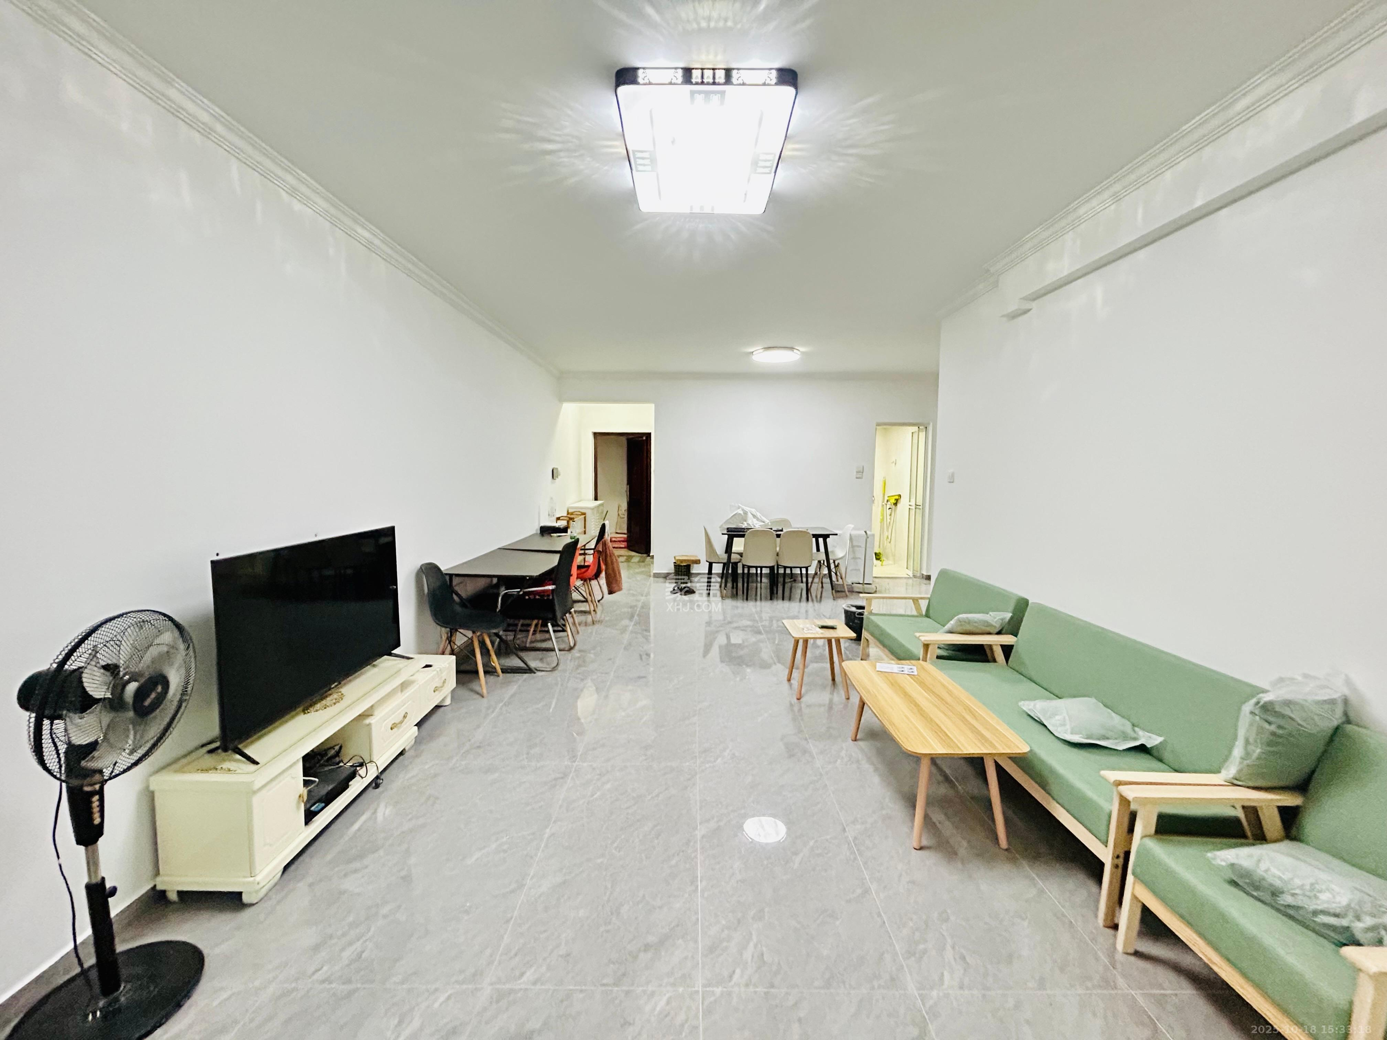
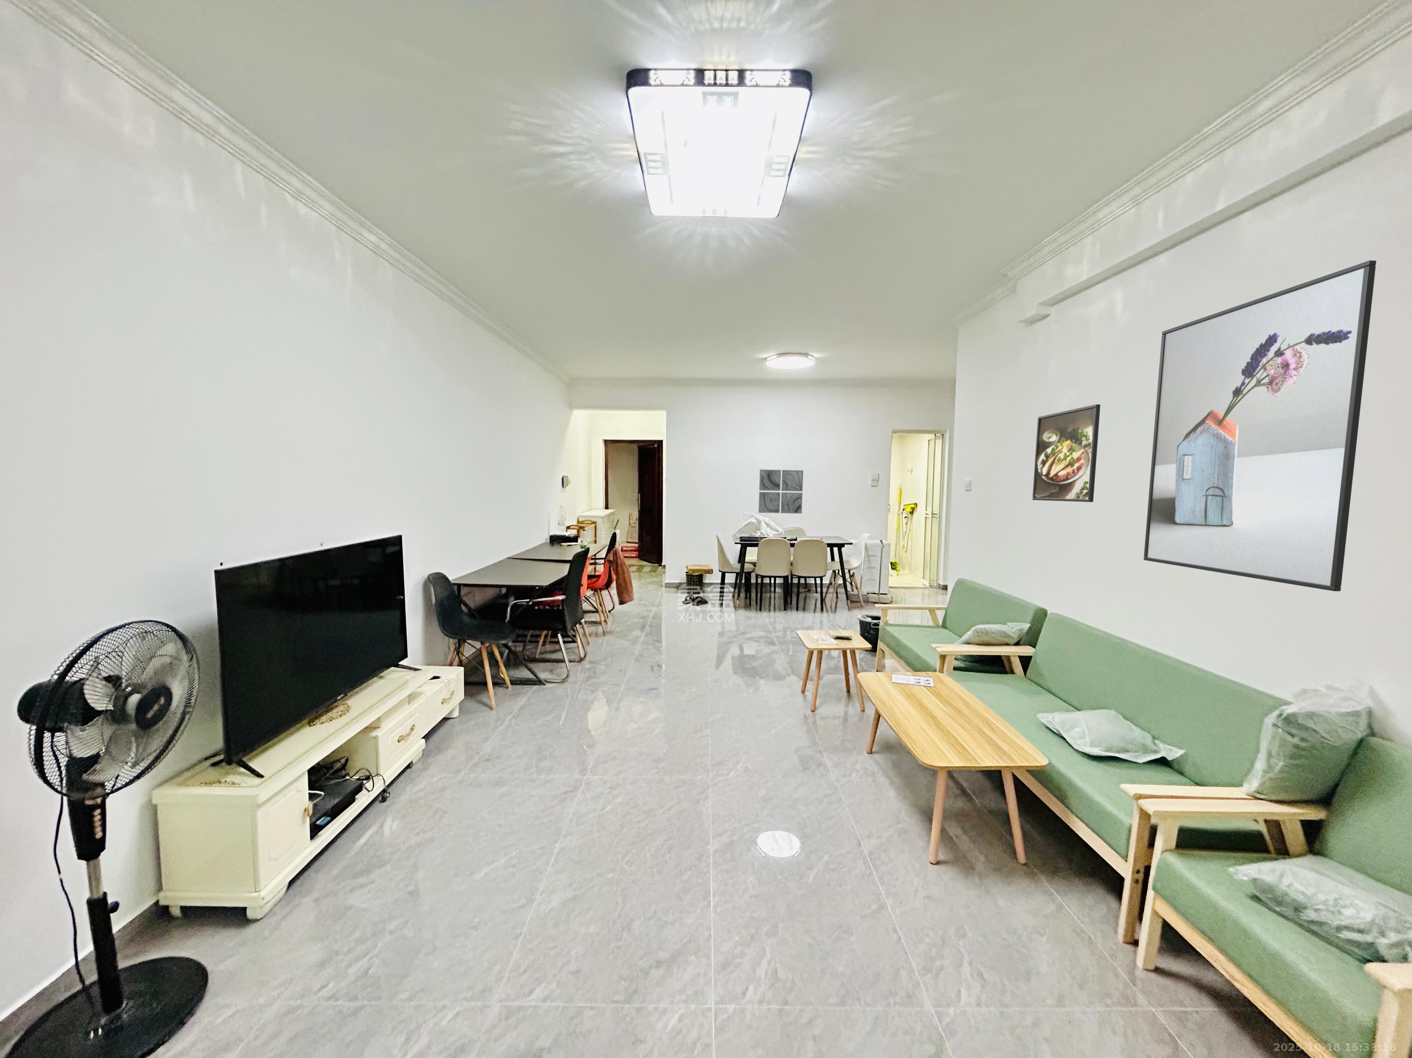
+ wall art [758,469,804,513]
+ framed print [1143,260,1376,591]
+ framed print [1032,405,1101,502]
